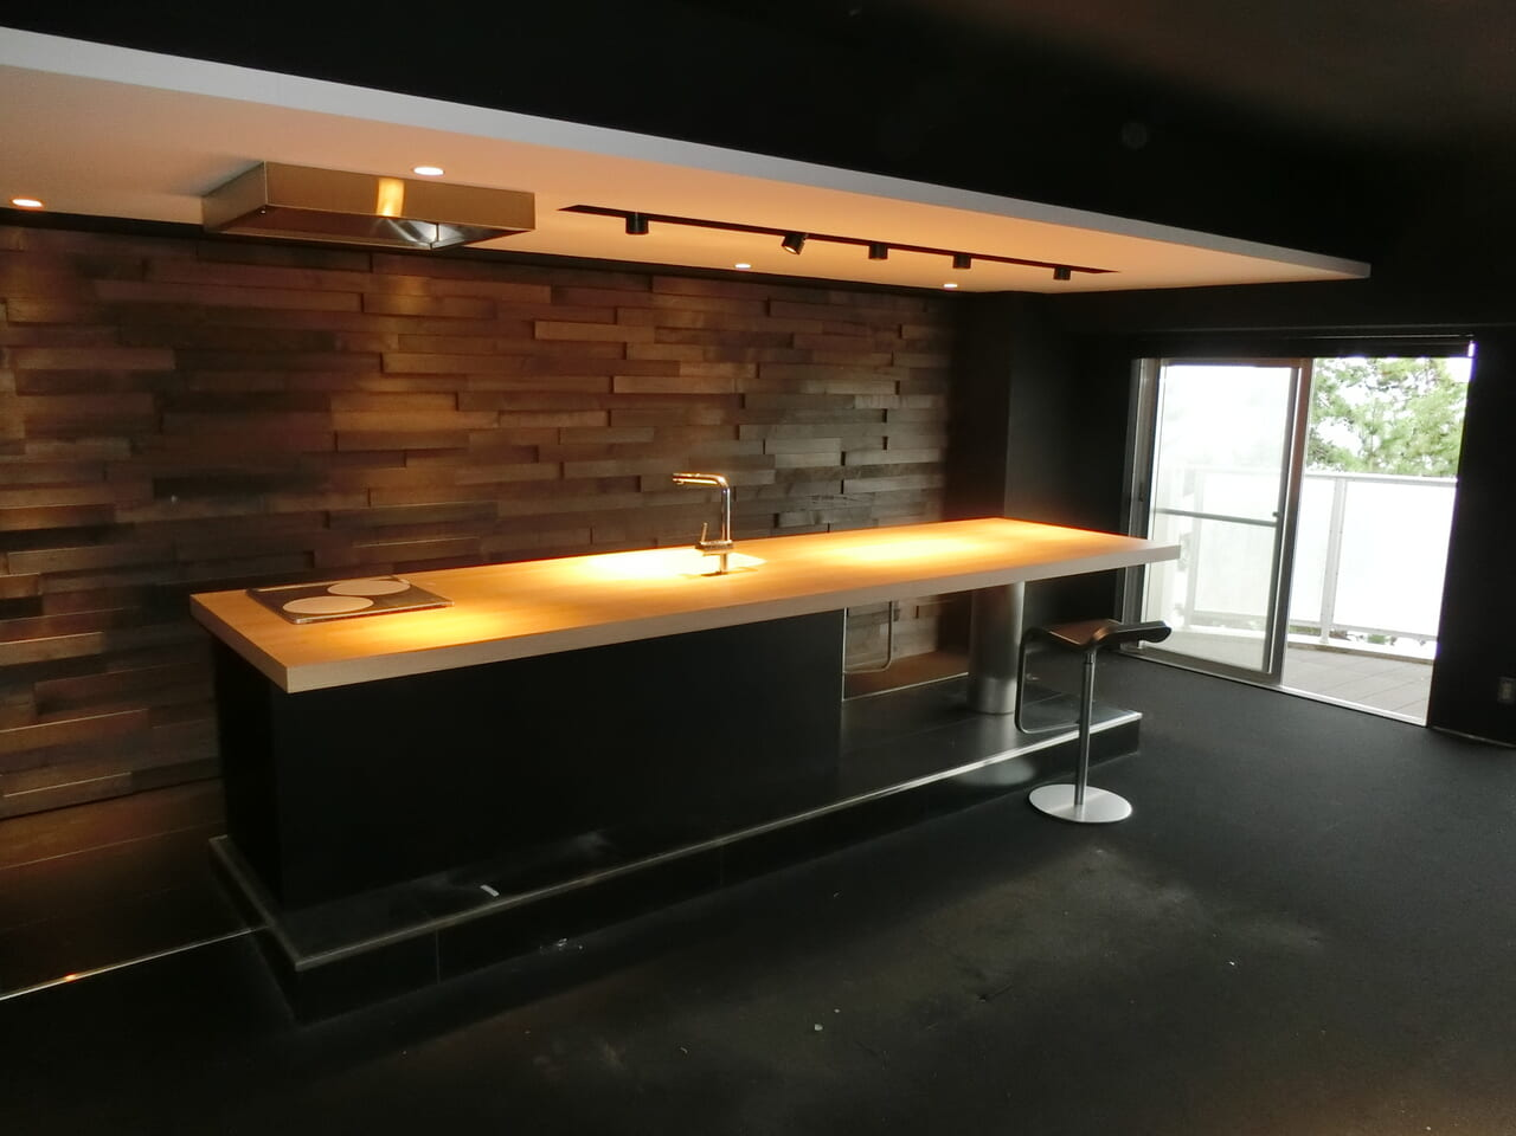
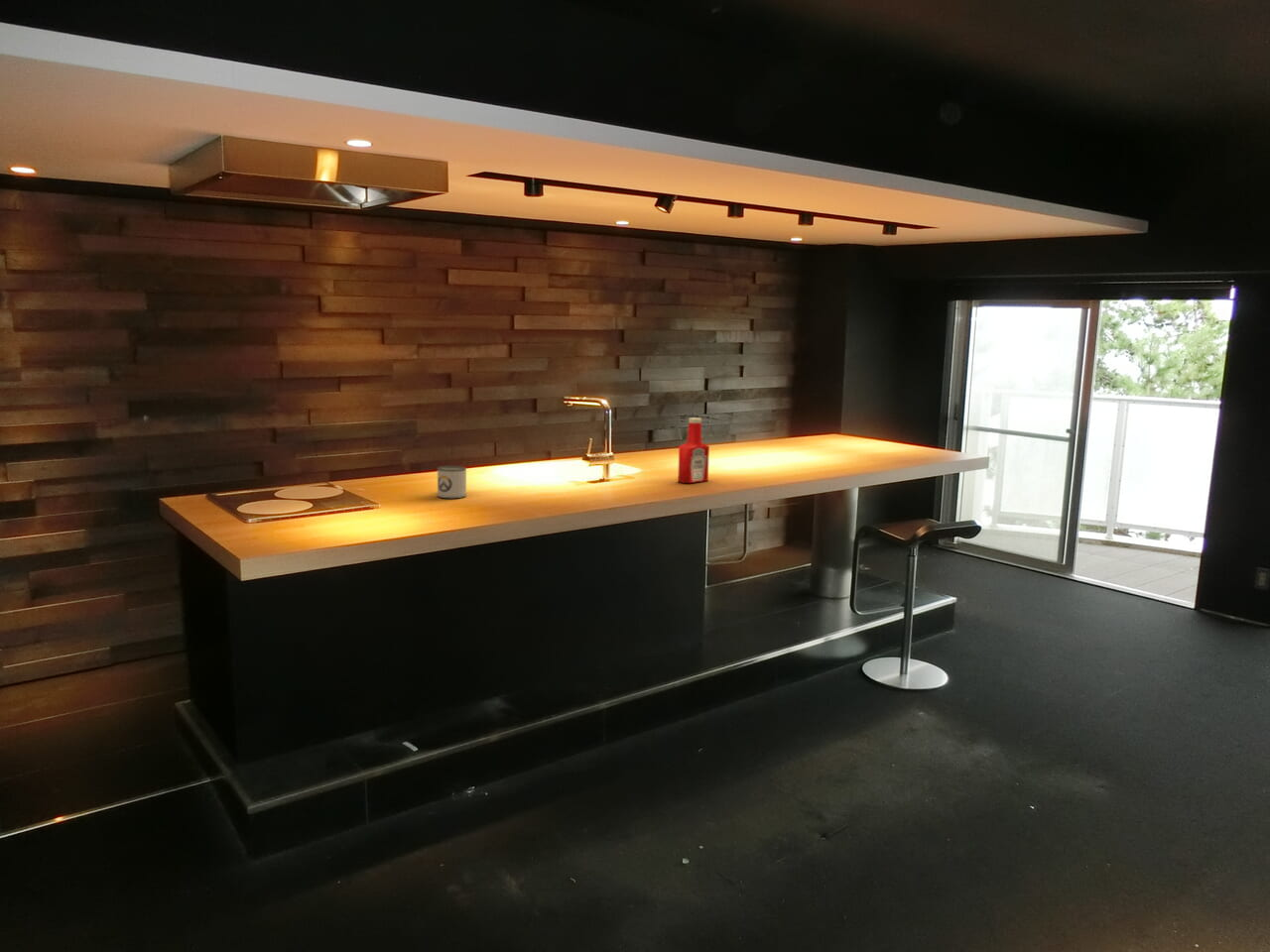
+ soap bottle [677,416,710,484]
+ mug [437,465,467,499]
